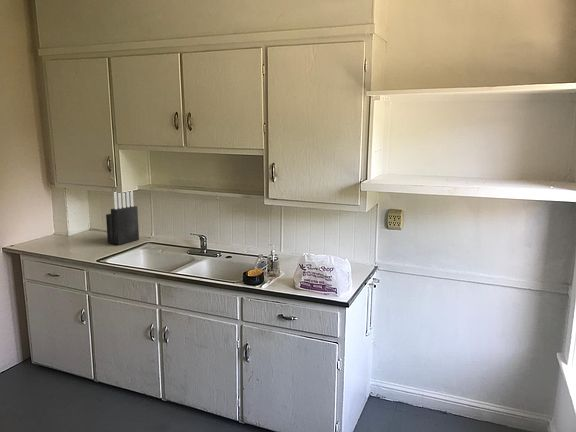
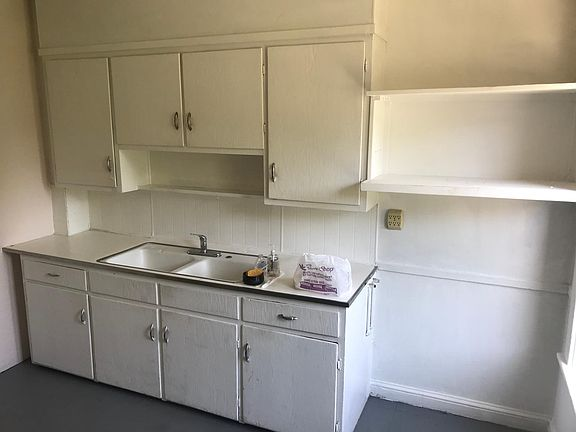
- knife block [105,190,140,246]
